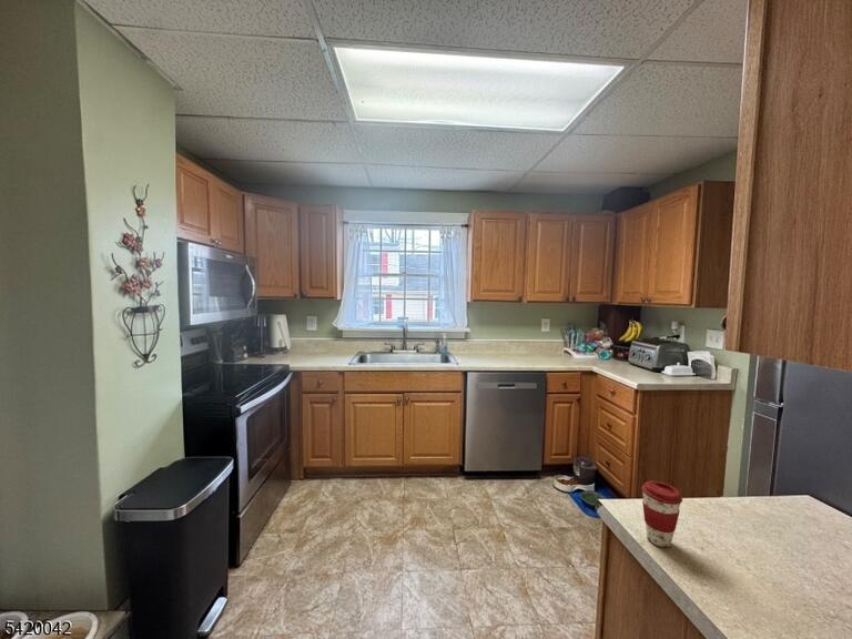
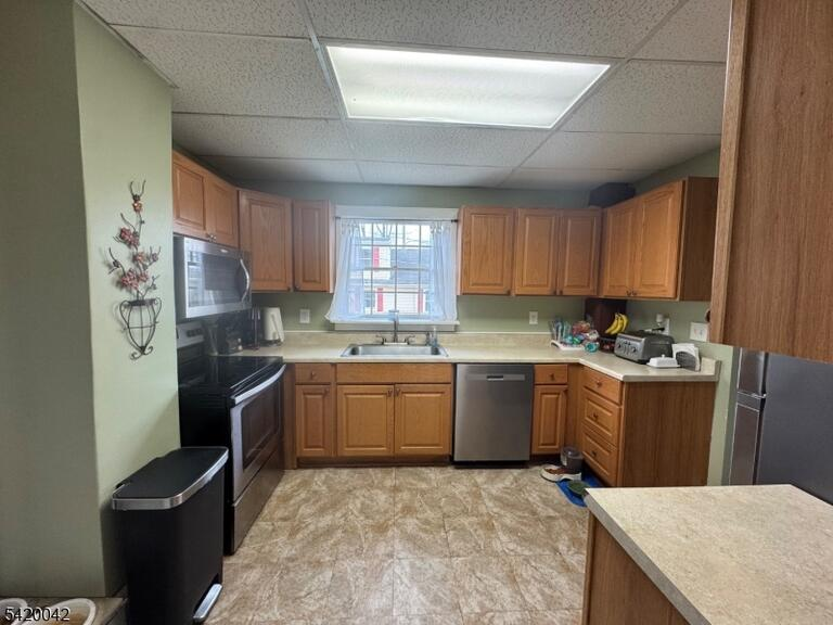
- coffee cup [640,479,683,548]
